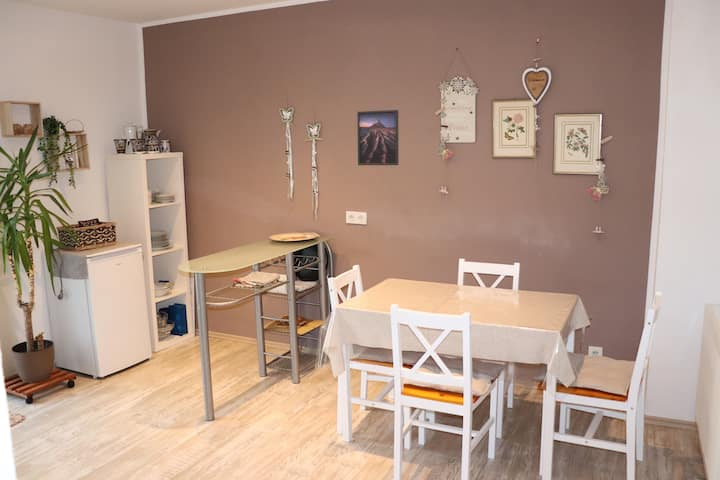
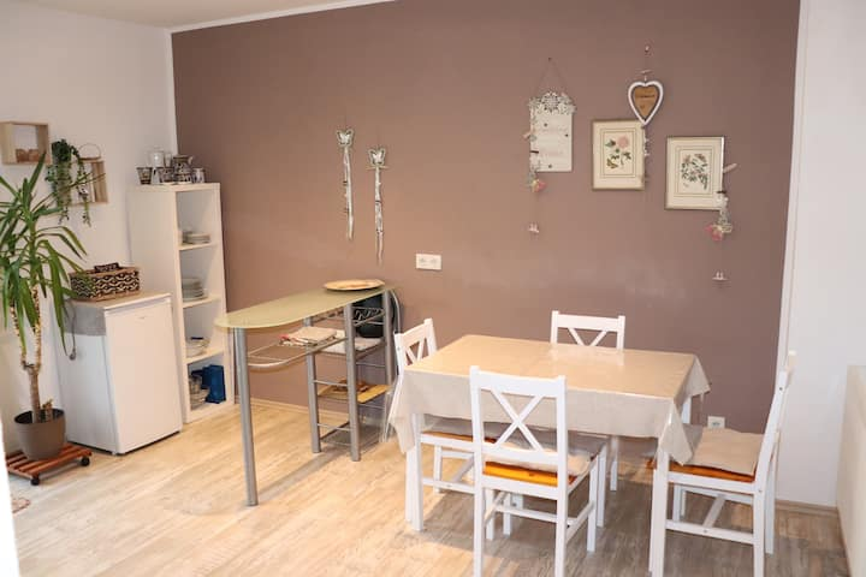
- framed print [356,109,399,166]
